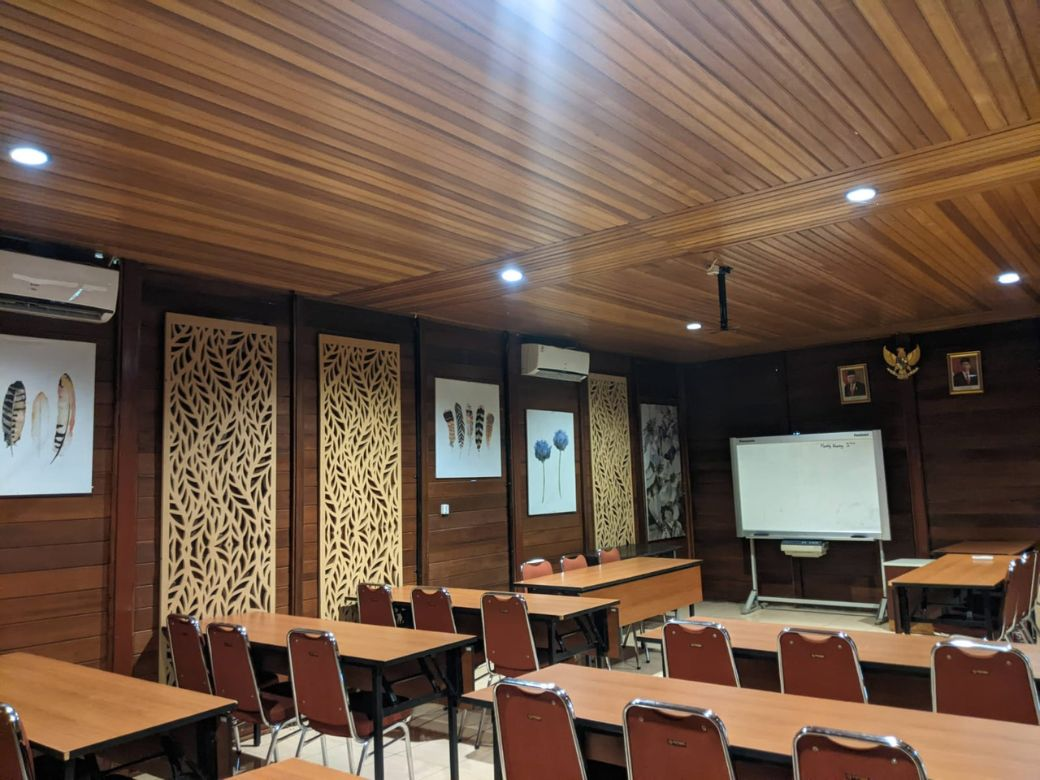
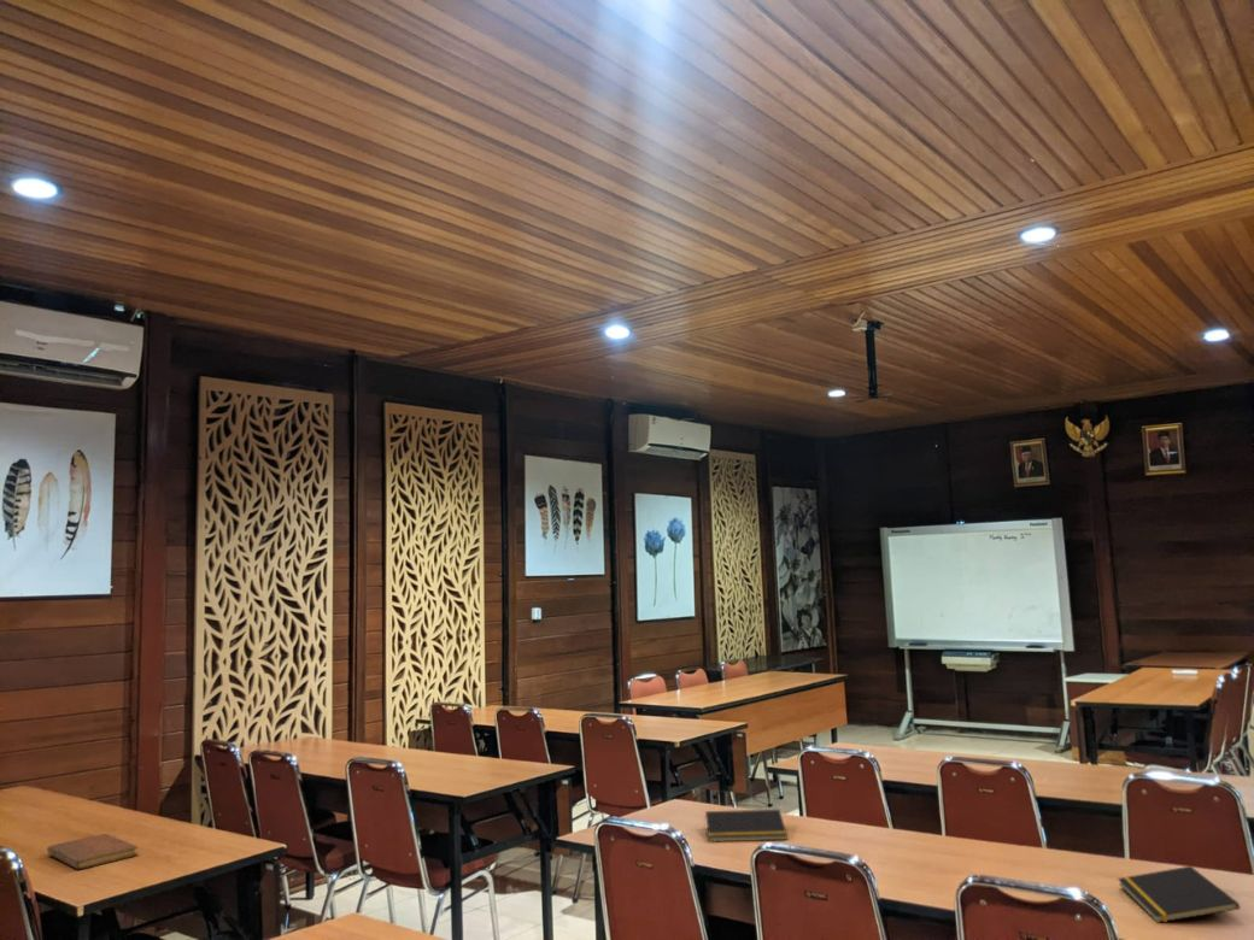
+ notepad [703,809,789,844]
+ notepad [1117,865,1242,924]
+ notebook [46,833,139,870]
